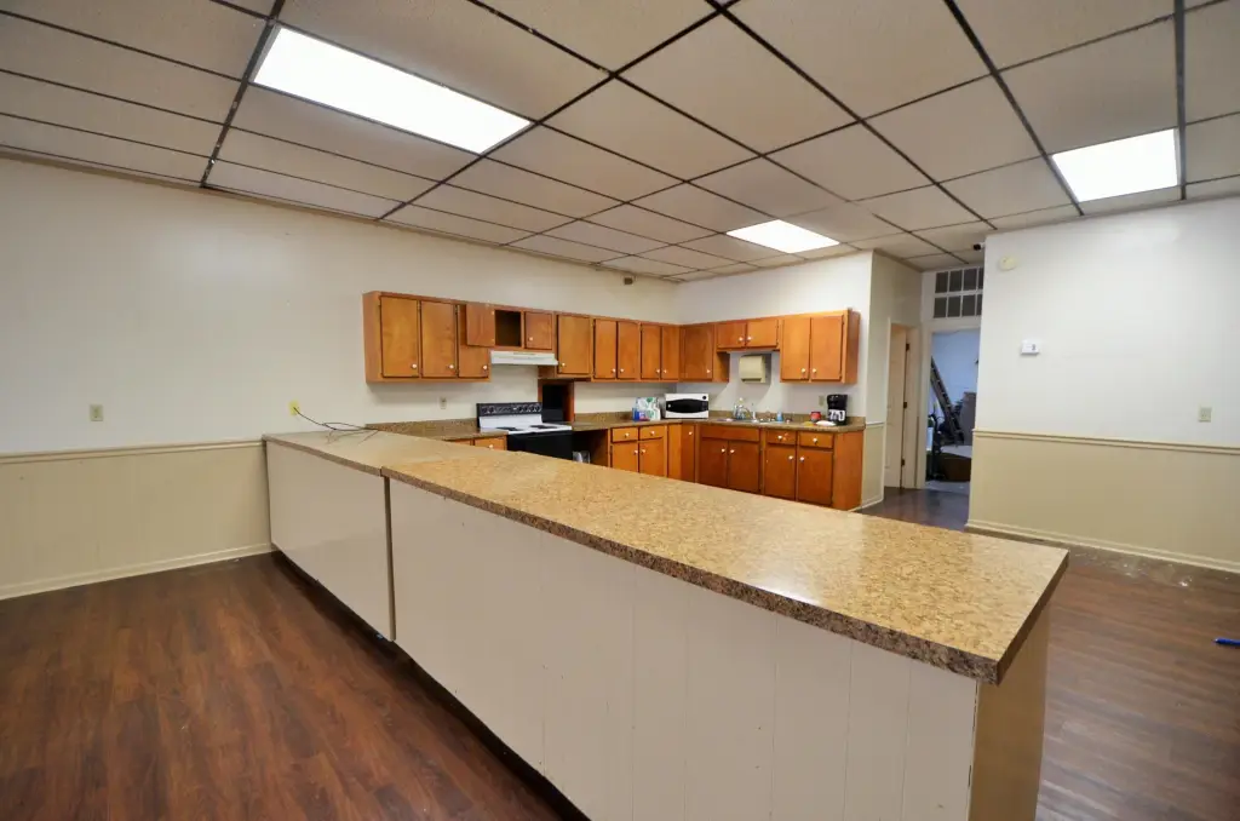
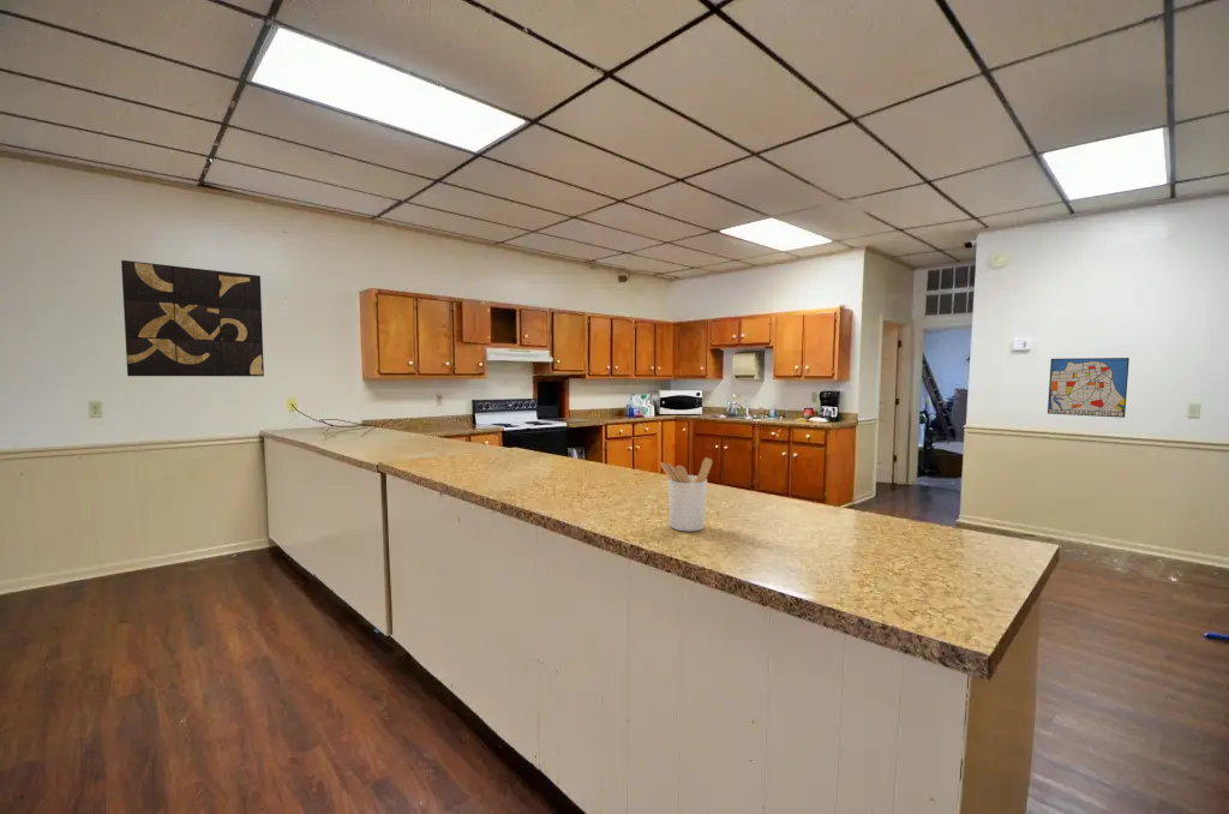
+ utensil holder [659,456,713,533]
+ wall art [1047,357,1131,419]
+ wall art [120,259,265,377]
